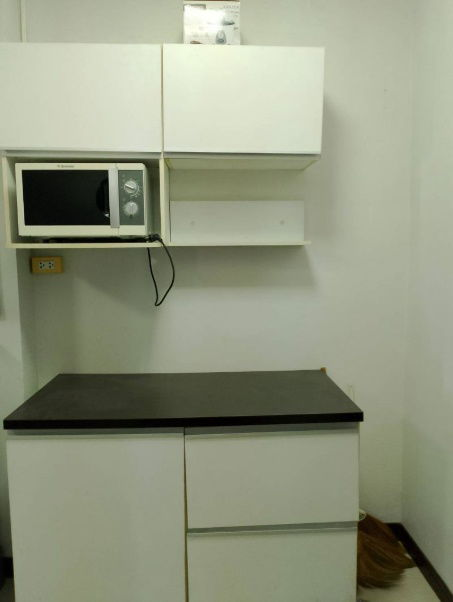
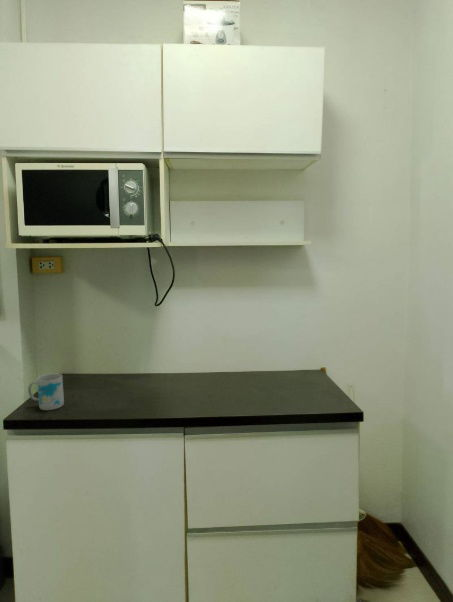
+ mug [27,372,65,411]
